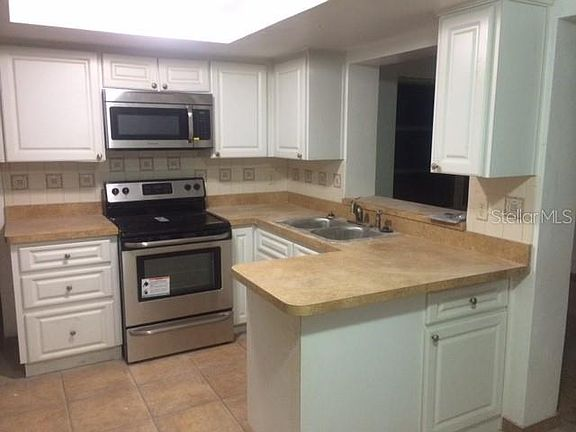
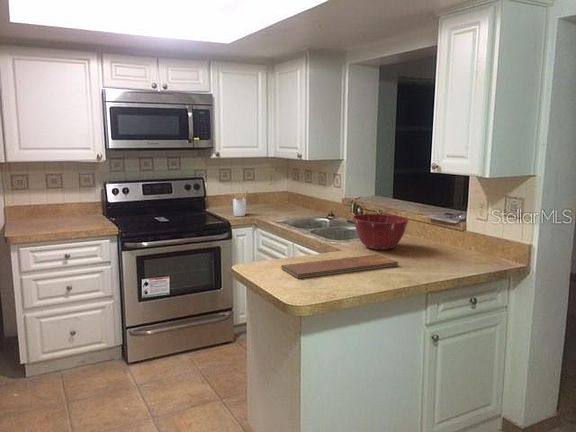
+ utensil holder [229,190,248,217]
+ mixing bowl [352,213,410,251]
+ chopping board [280,253,399,279]
